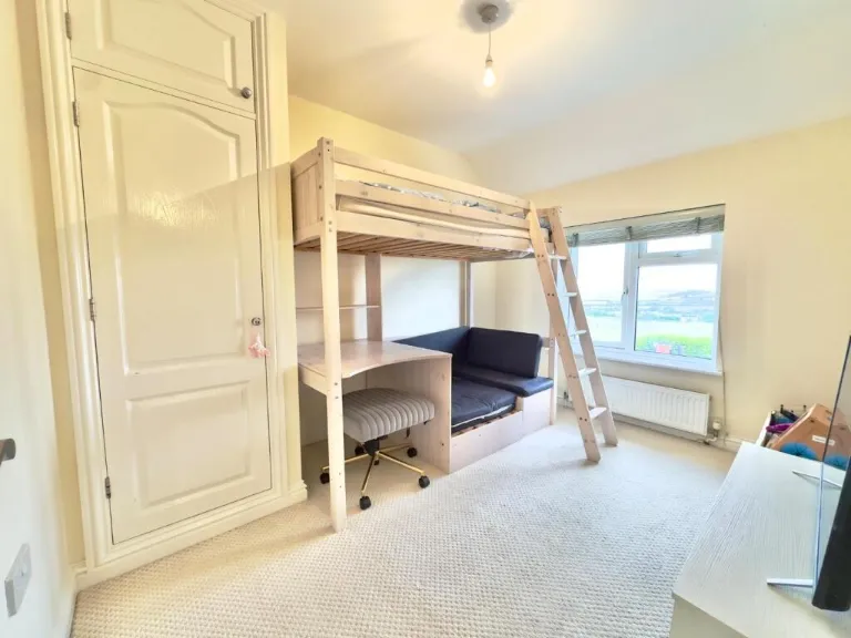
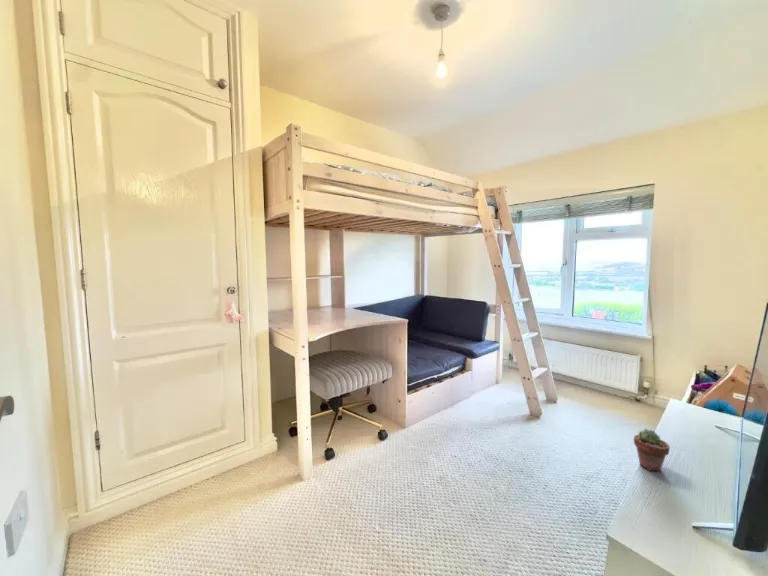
+ potted succulent [633,428,671,472]
